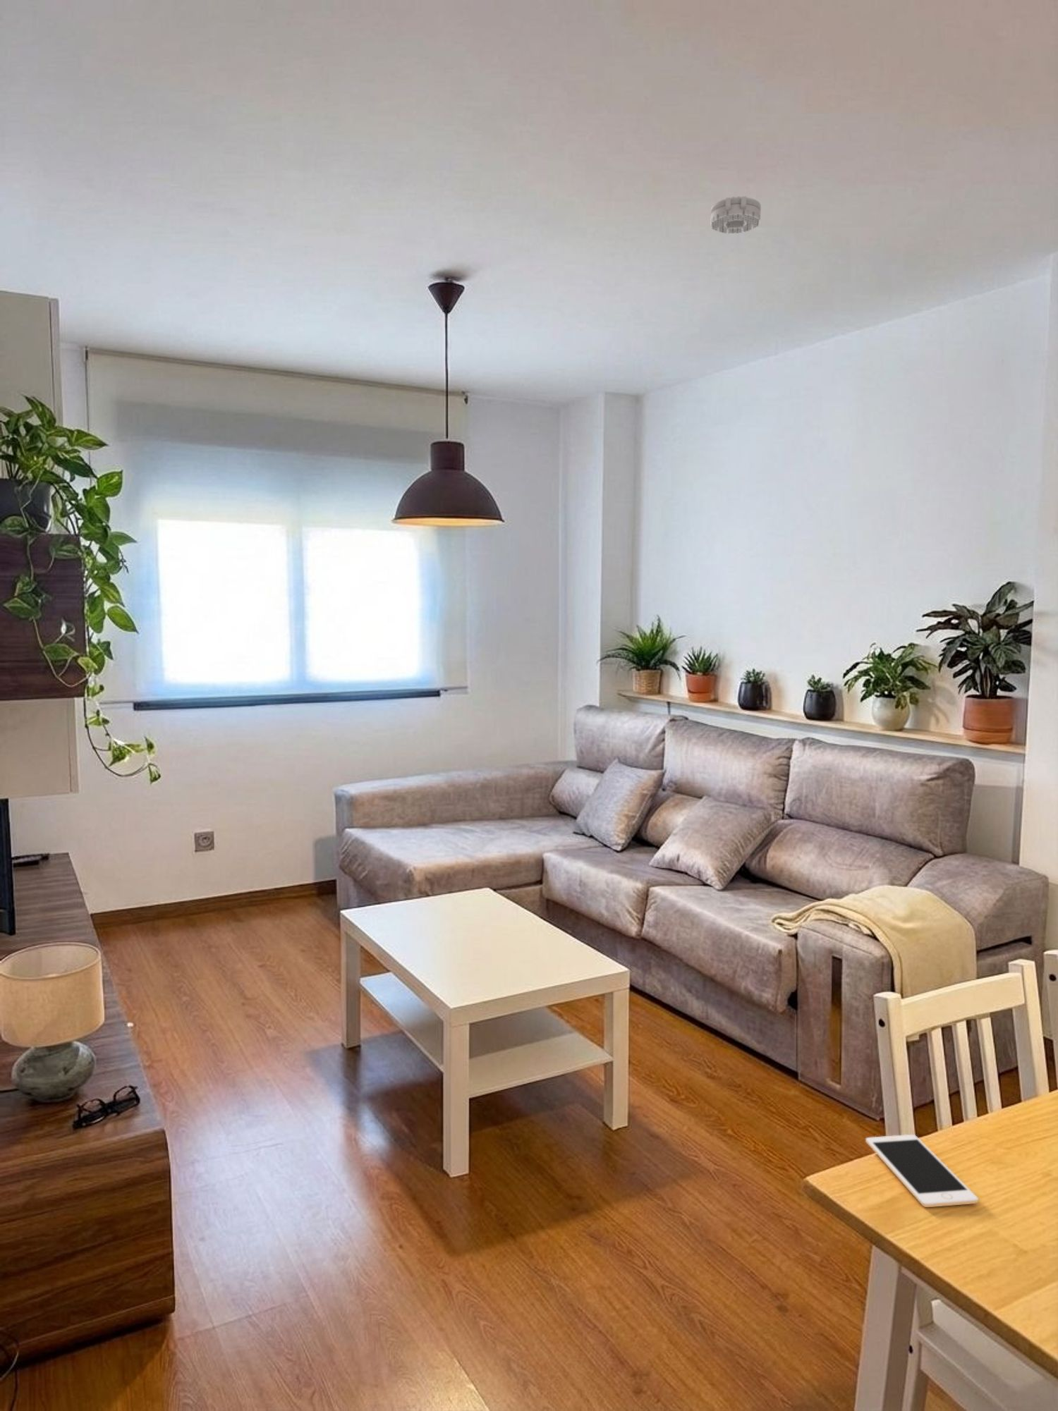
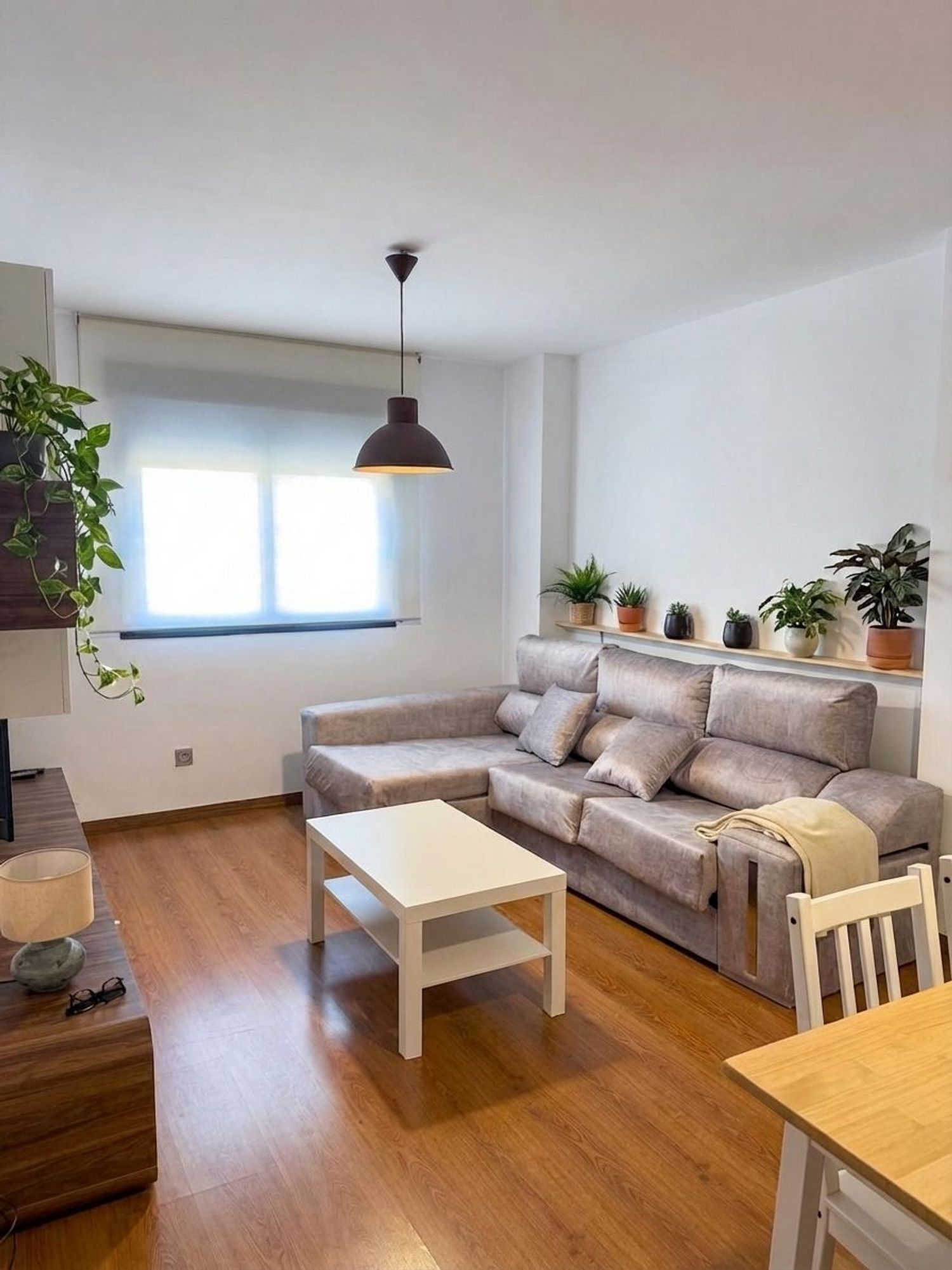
- smoke detector [709,196,761,234]
- cell phone [865,1134,979,1208]
